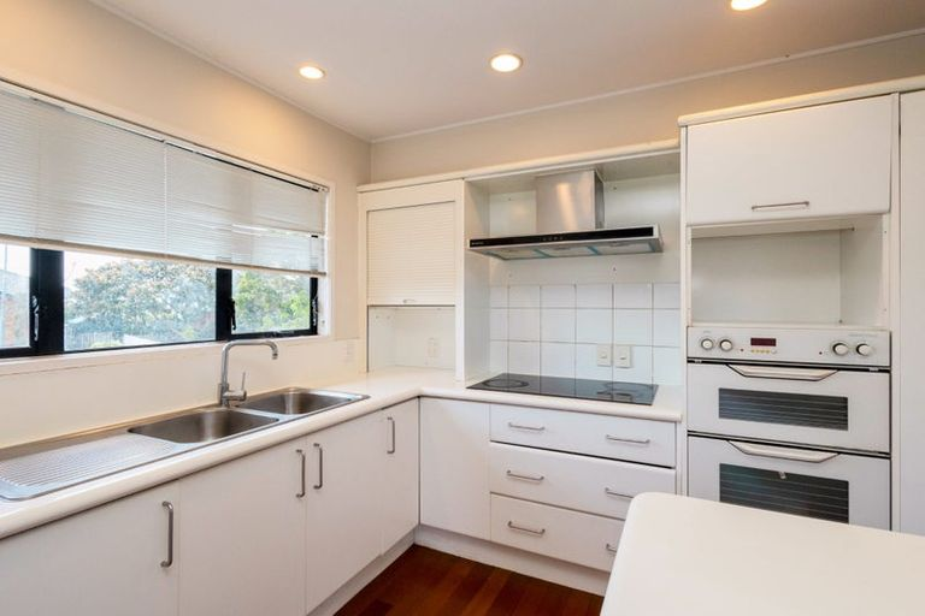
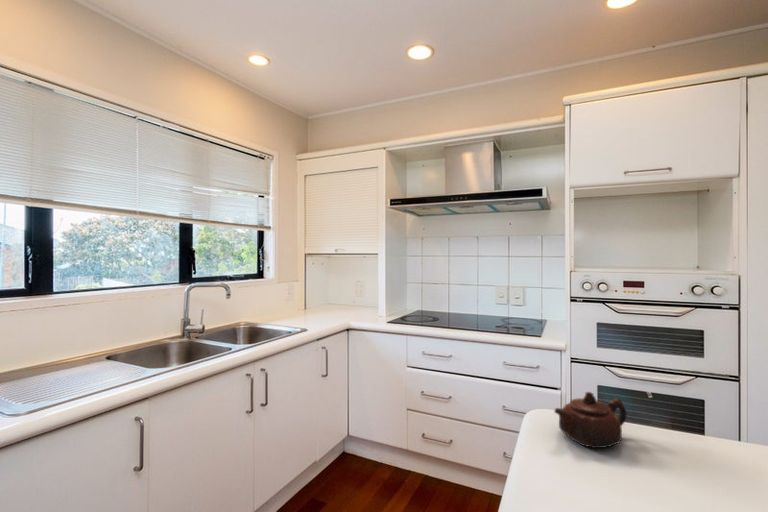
+ teapot [553,391,628,449]
